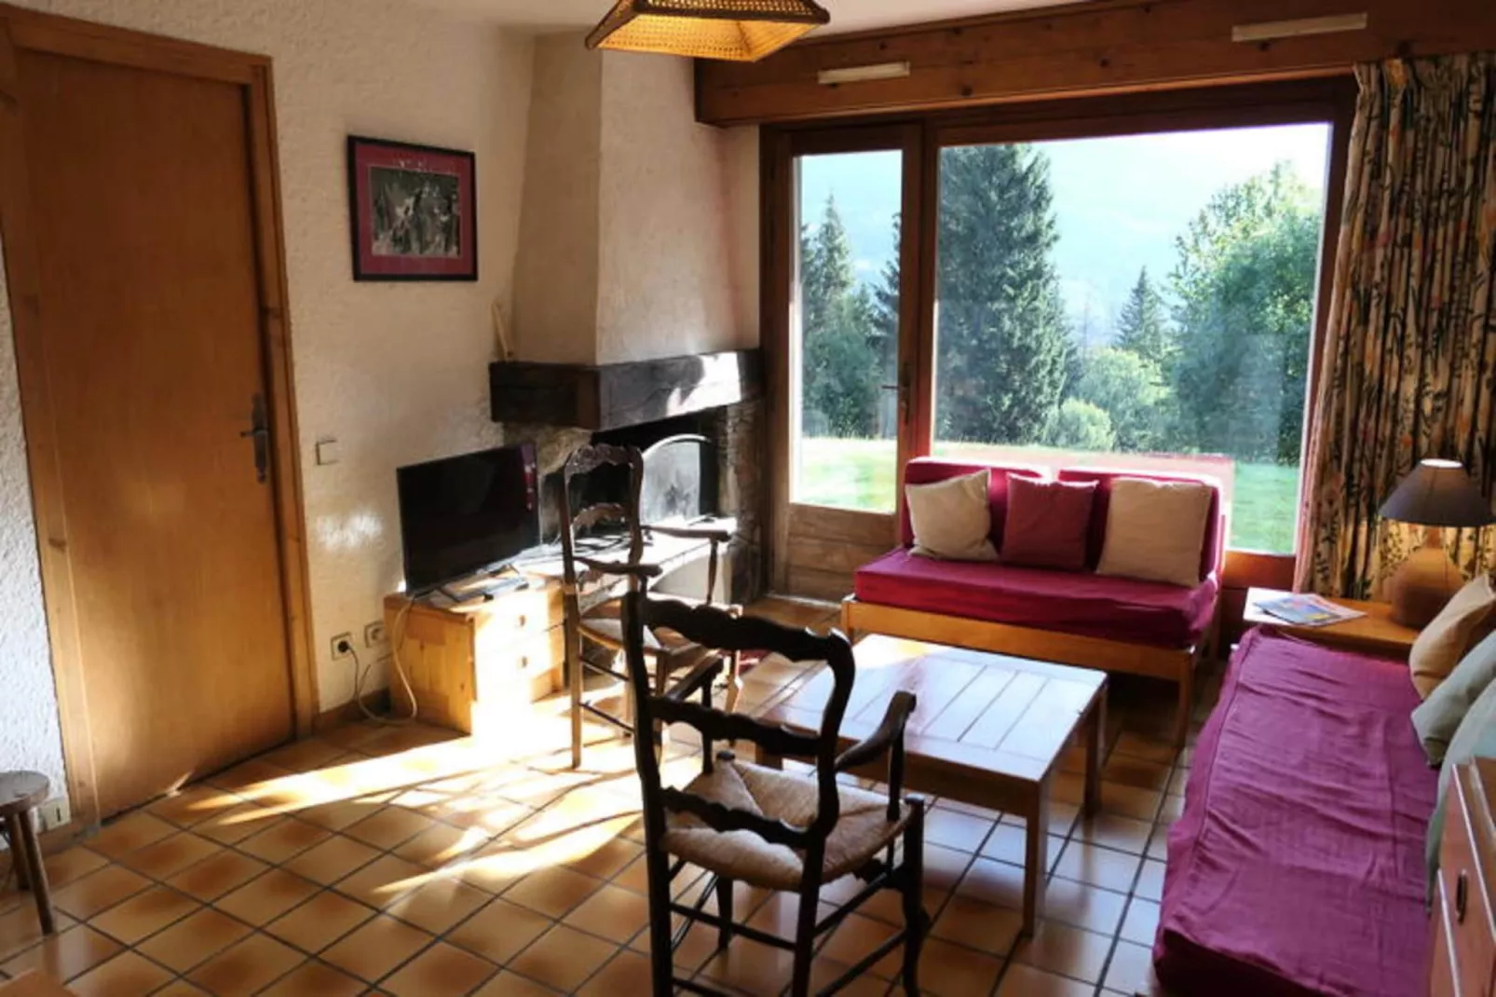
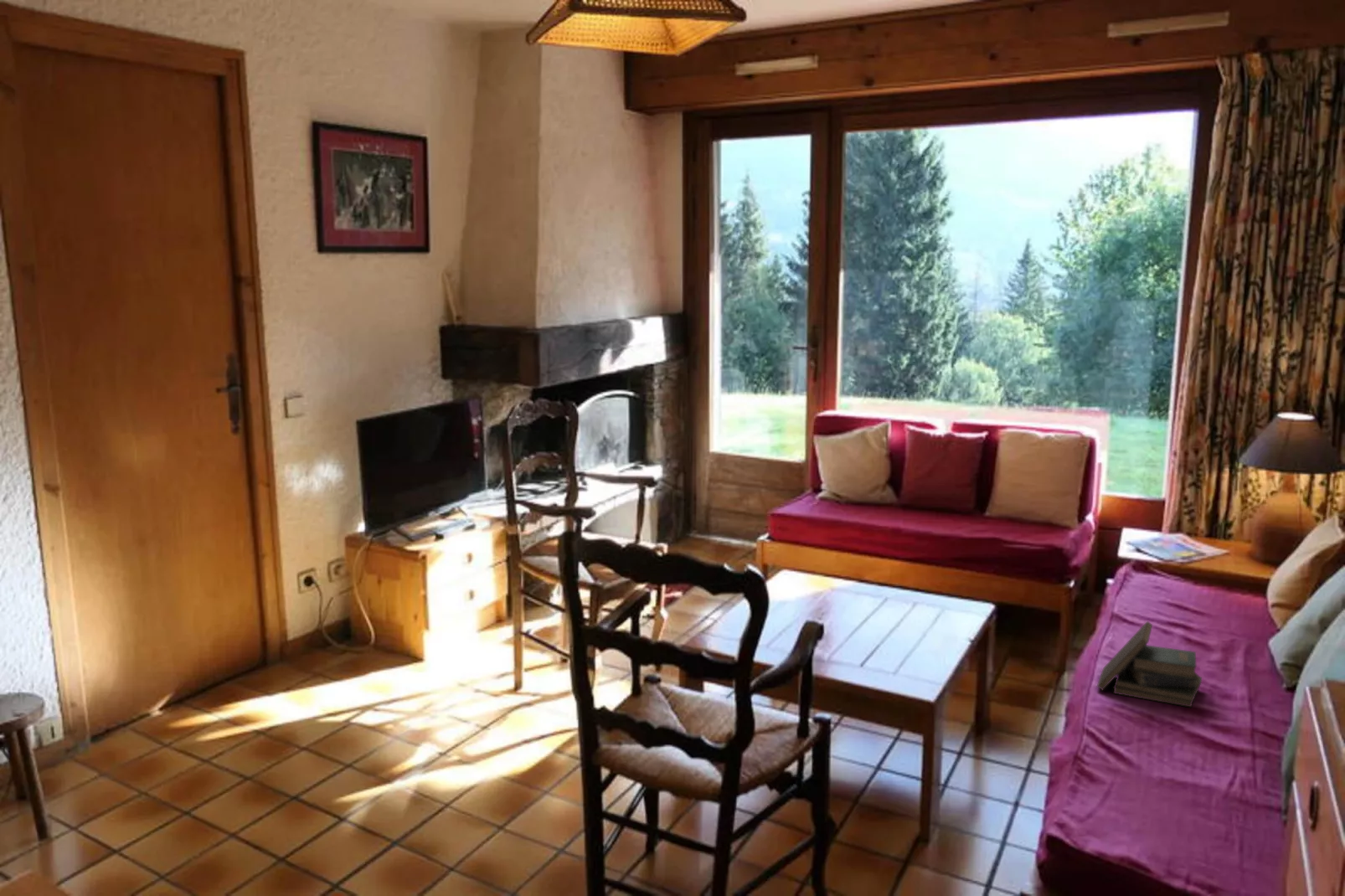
+ book [1095,621,1203,708]
